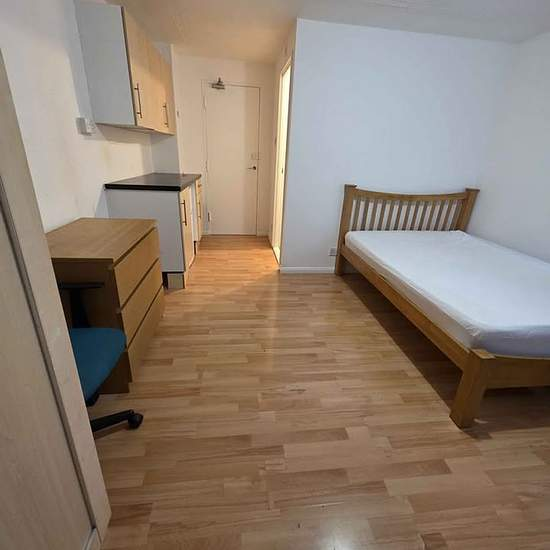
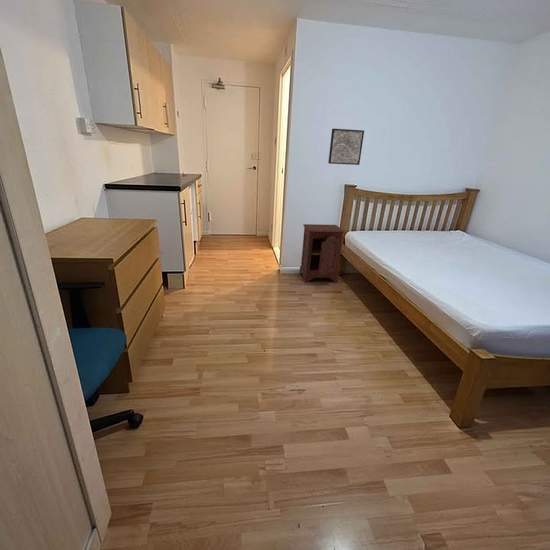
+ nightstand [299,223,346,283]
+ wall art [327,128,365,166]
